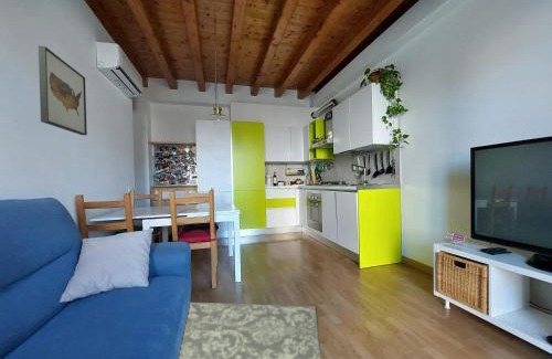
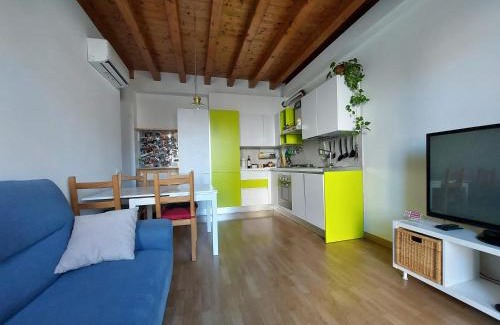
- rug [178,302,322,359]
- wall art [38,44,88,136]
